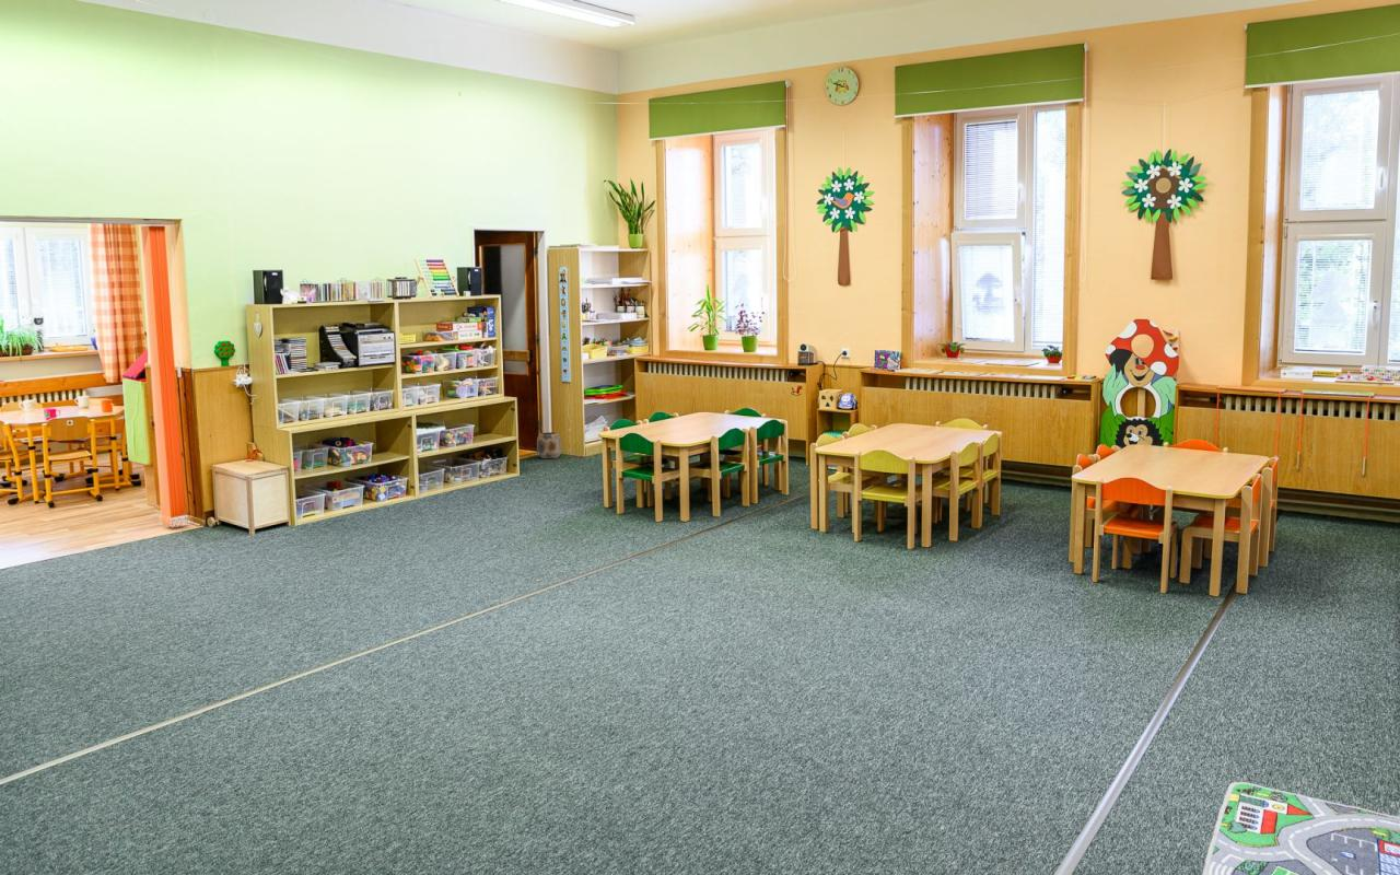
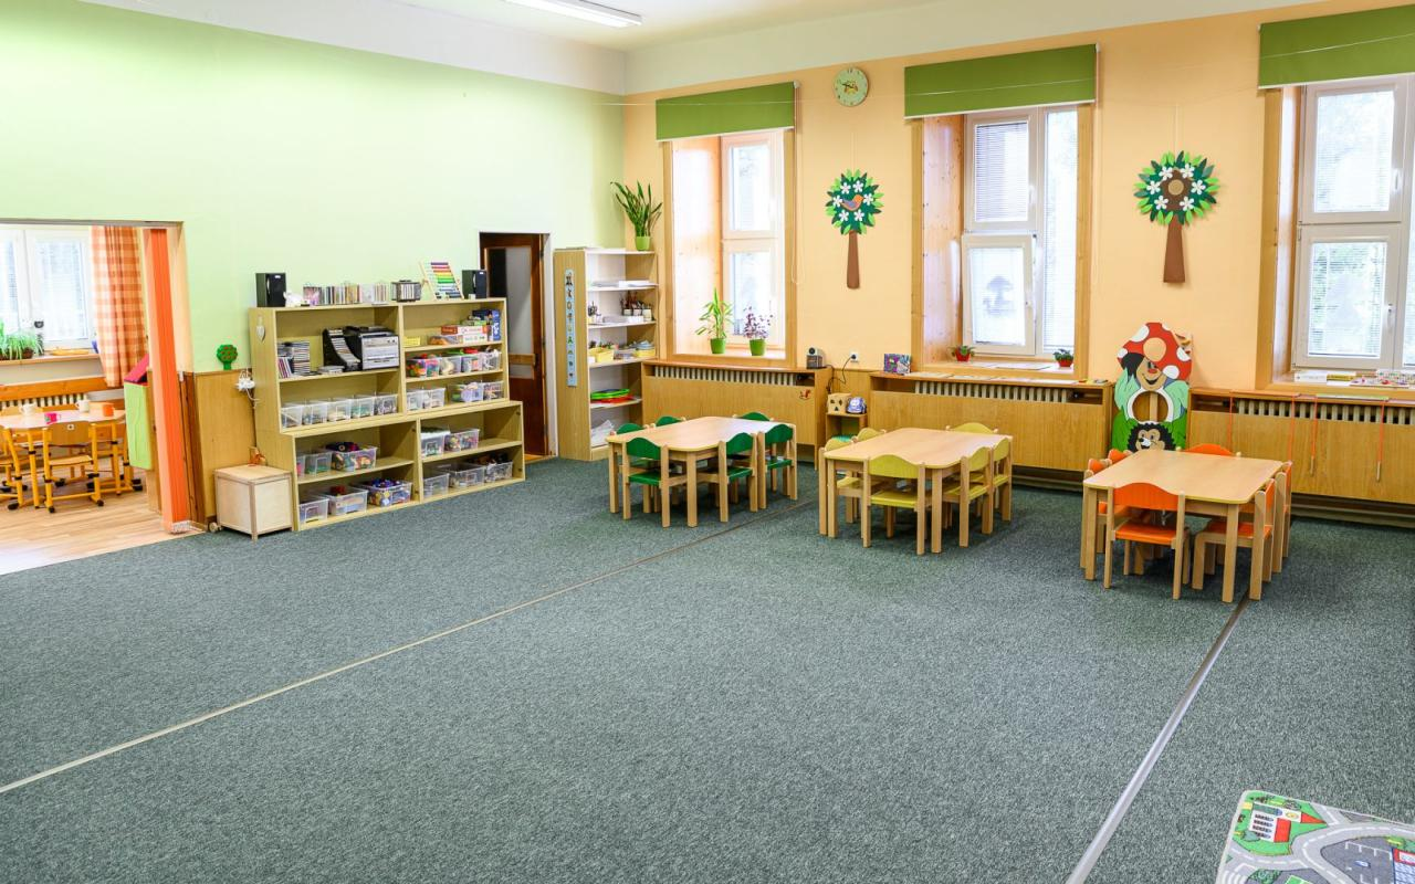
- planter [536,431,562,459]
